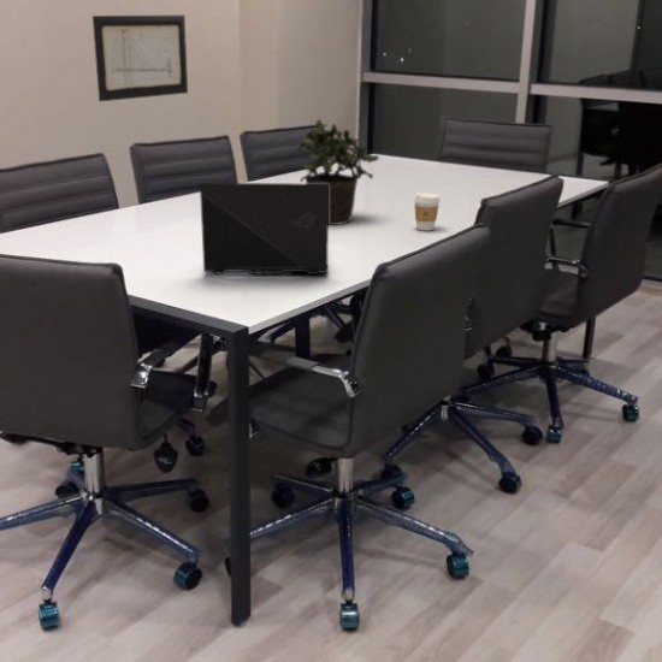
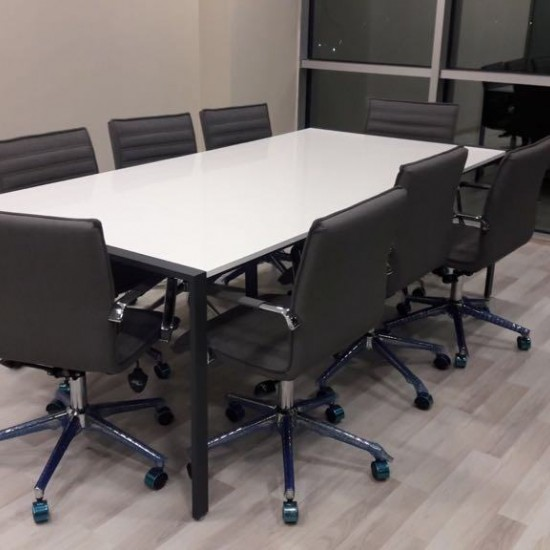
- laptop [199,182,330,276]
- coffee cup [413,191,442,232]
- potted plant [296,119,380,226]
- wall art [91,14,189,102]
